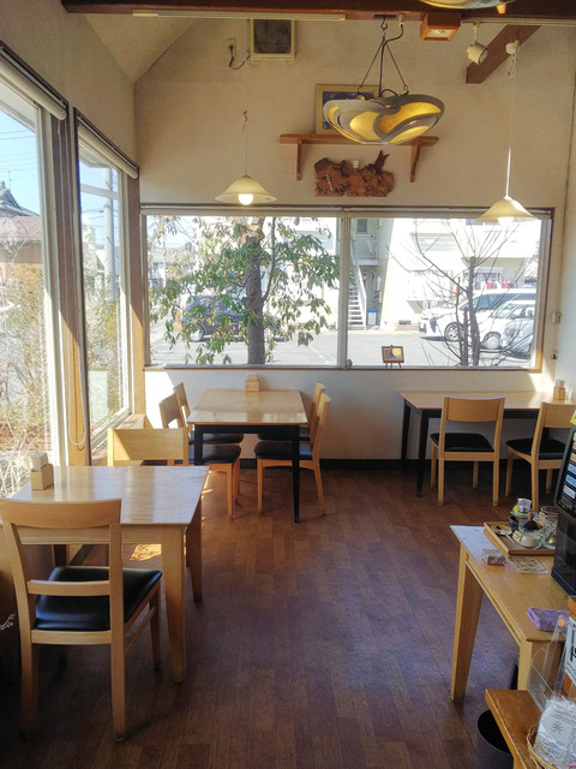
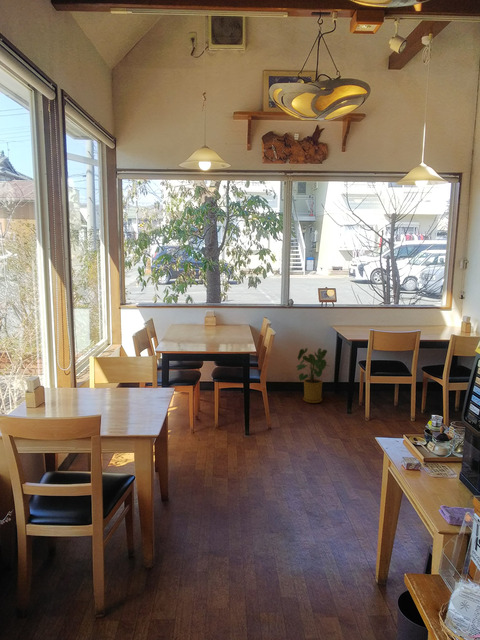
+ house plant [294,347,329,404]
